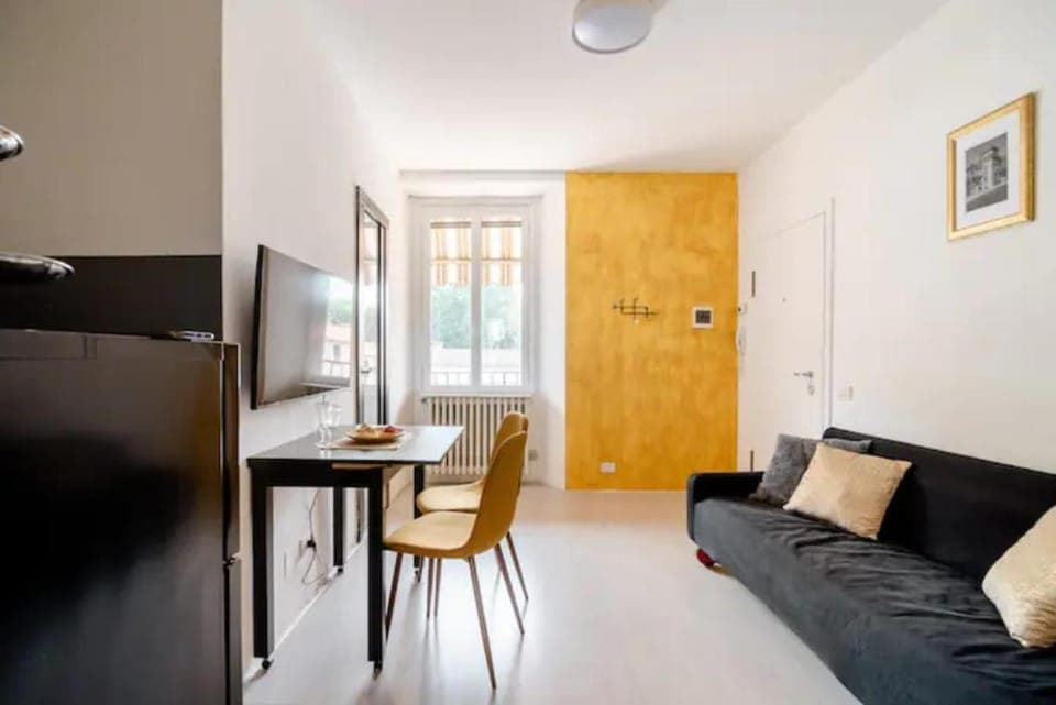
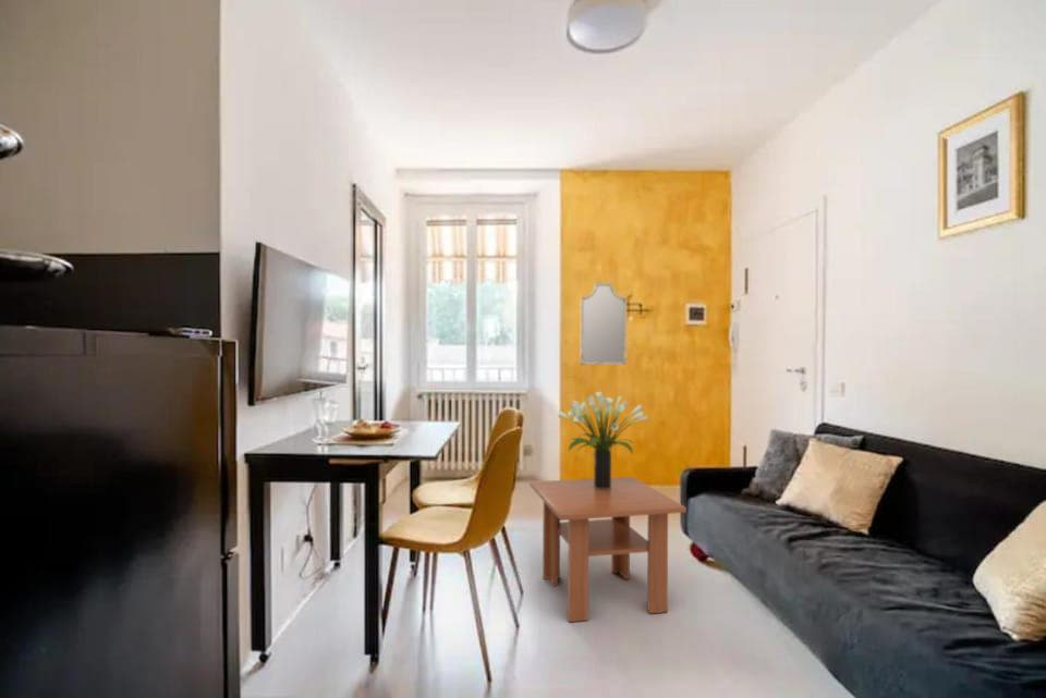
+ home mirror [579,282,628,366]
+ coffee table [528,476,688,623]
+ potted plant [557,391,649,489]
